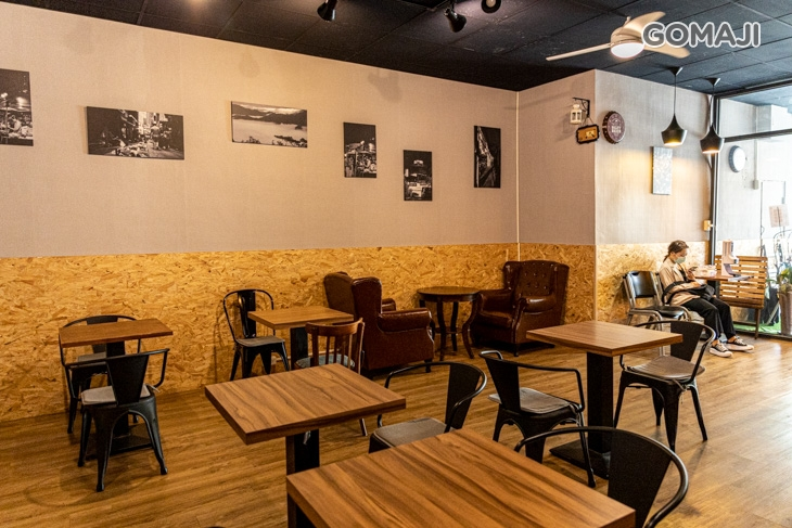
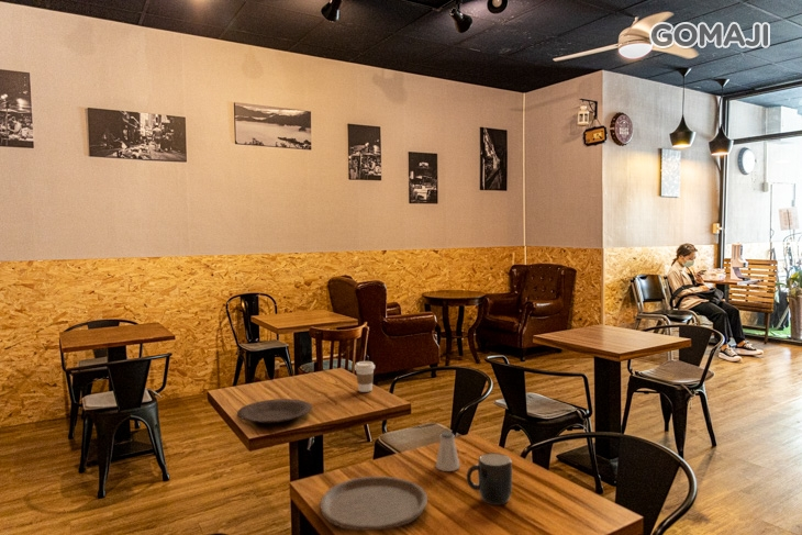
+ plate [319,476,428,532]
+ coffee cup [354,360,376,393]
+ plate [236,398,313,425]
+ saltshaker [435,431,460,472]
+ mug [466,452,513,506]
